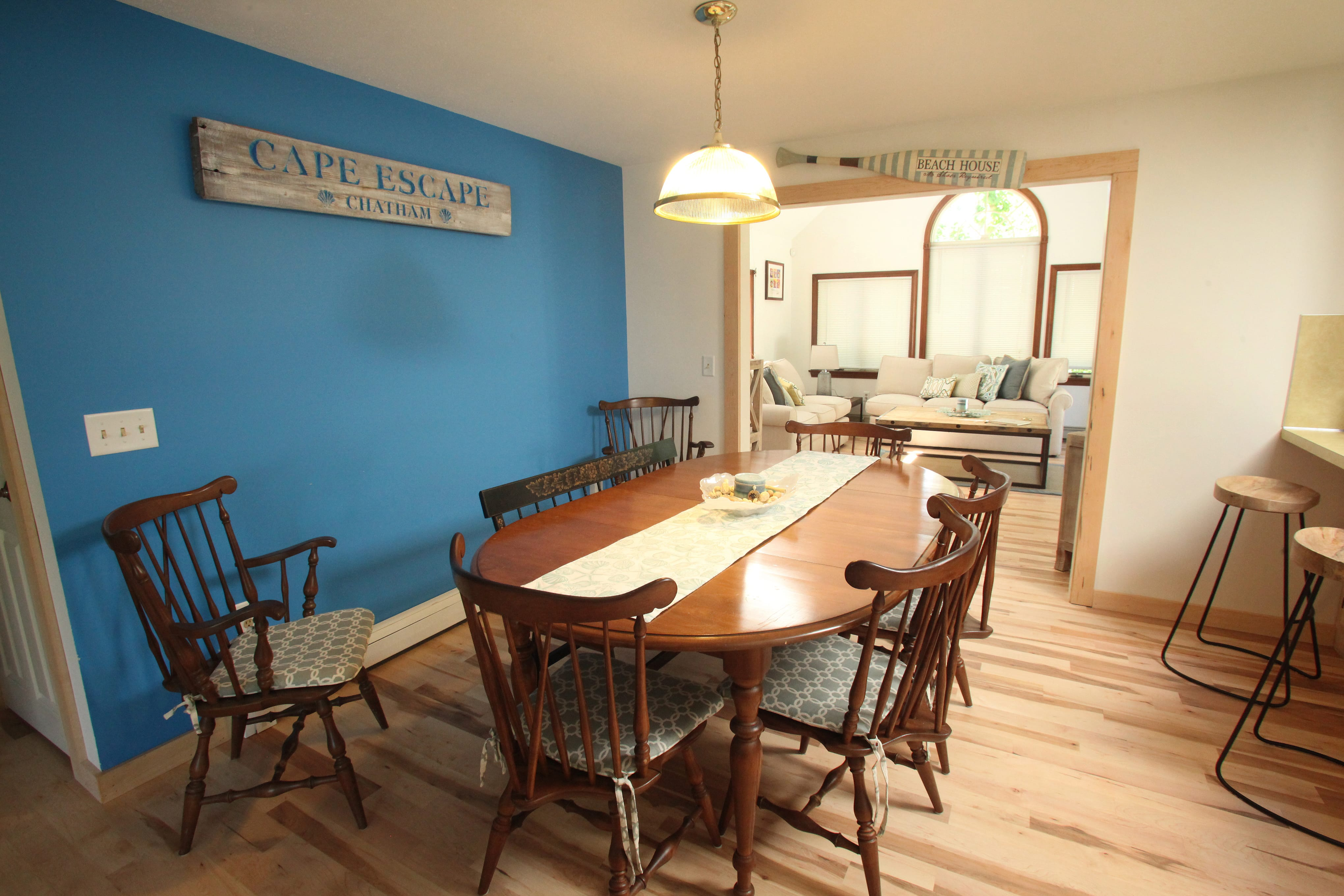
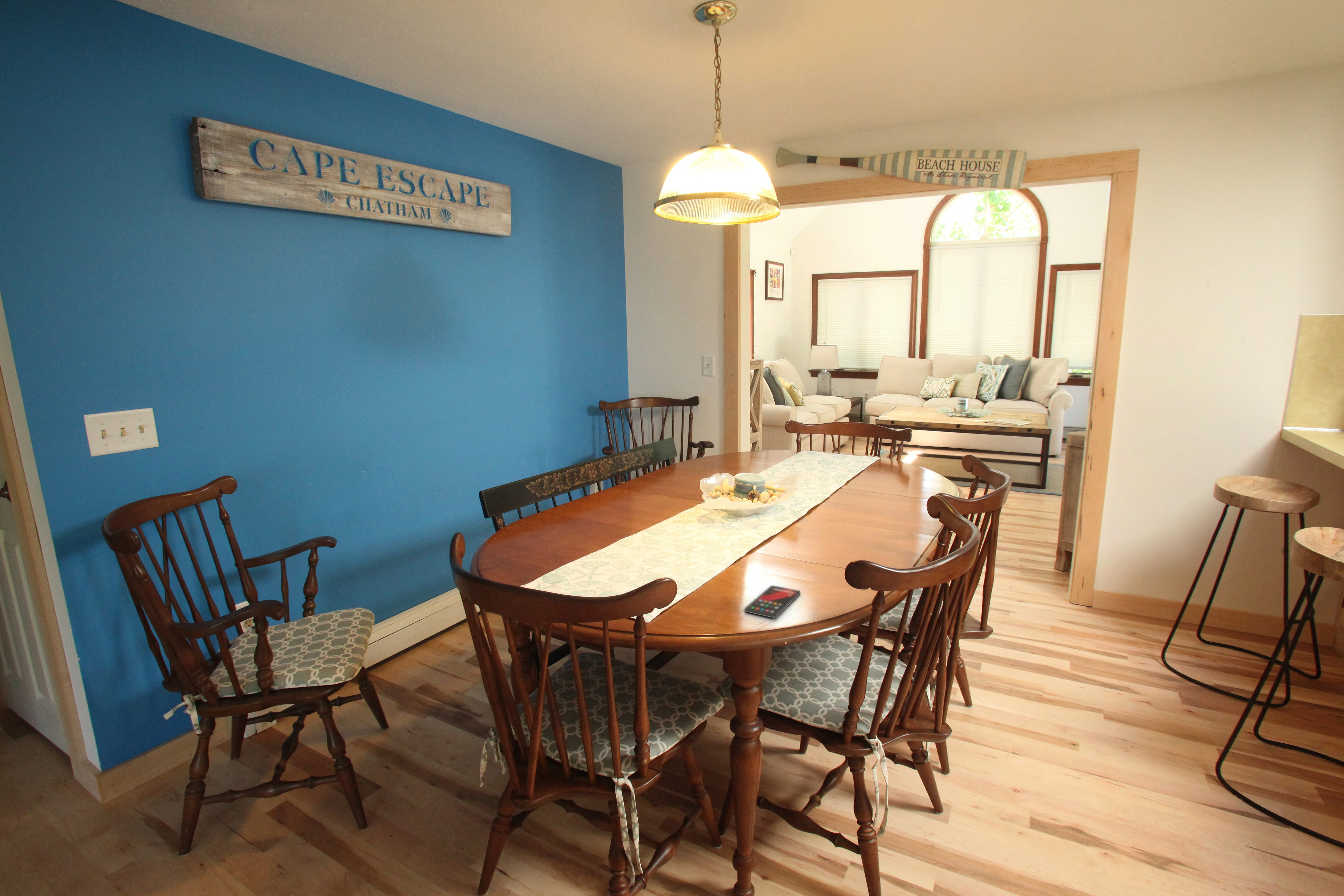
+ smartphone [744,585,801,618]
